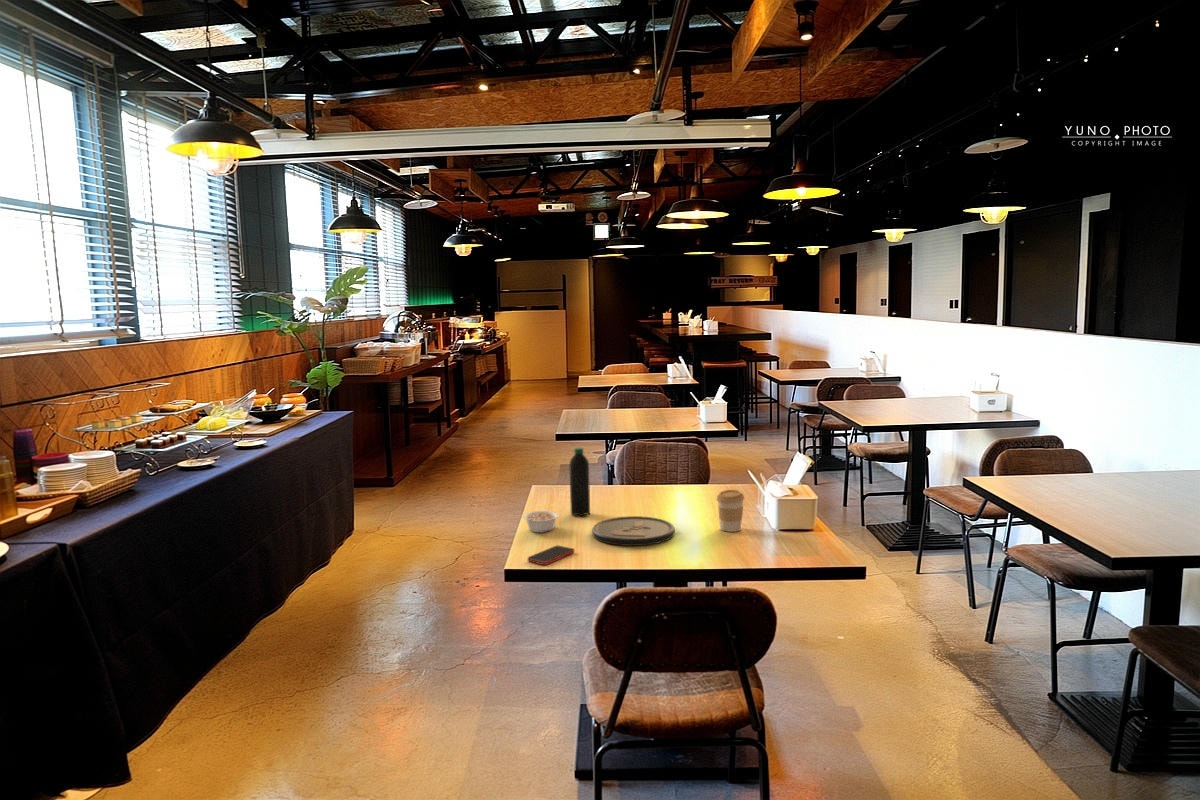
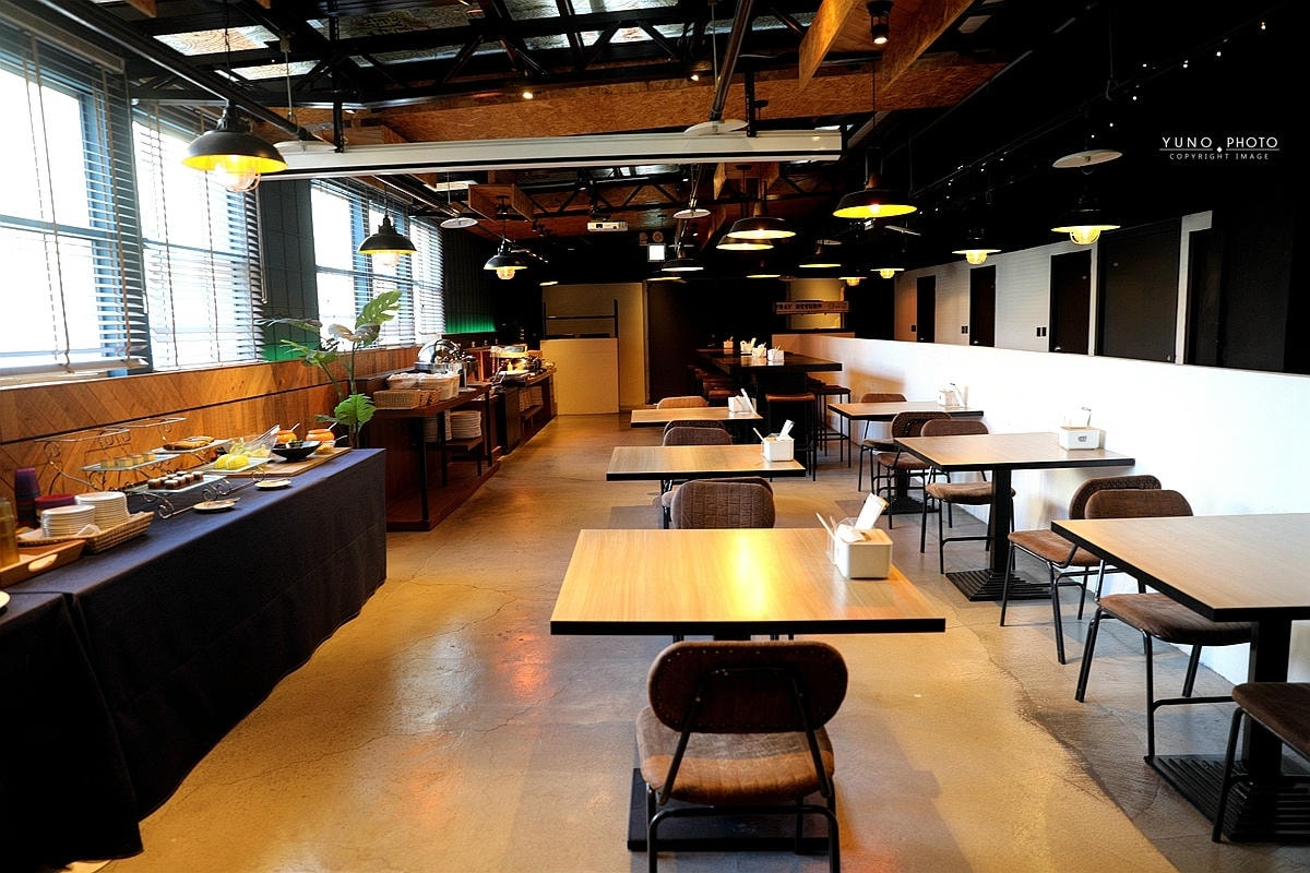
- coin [591,515,676,547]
- water bottle [568,447,591,517]
- legume [522,509,559,533]
- smartphone [526,544,575,566]
- coffee cup [716,489,745,533]
